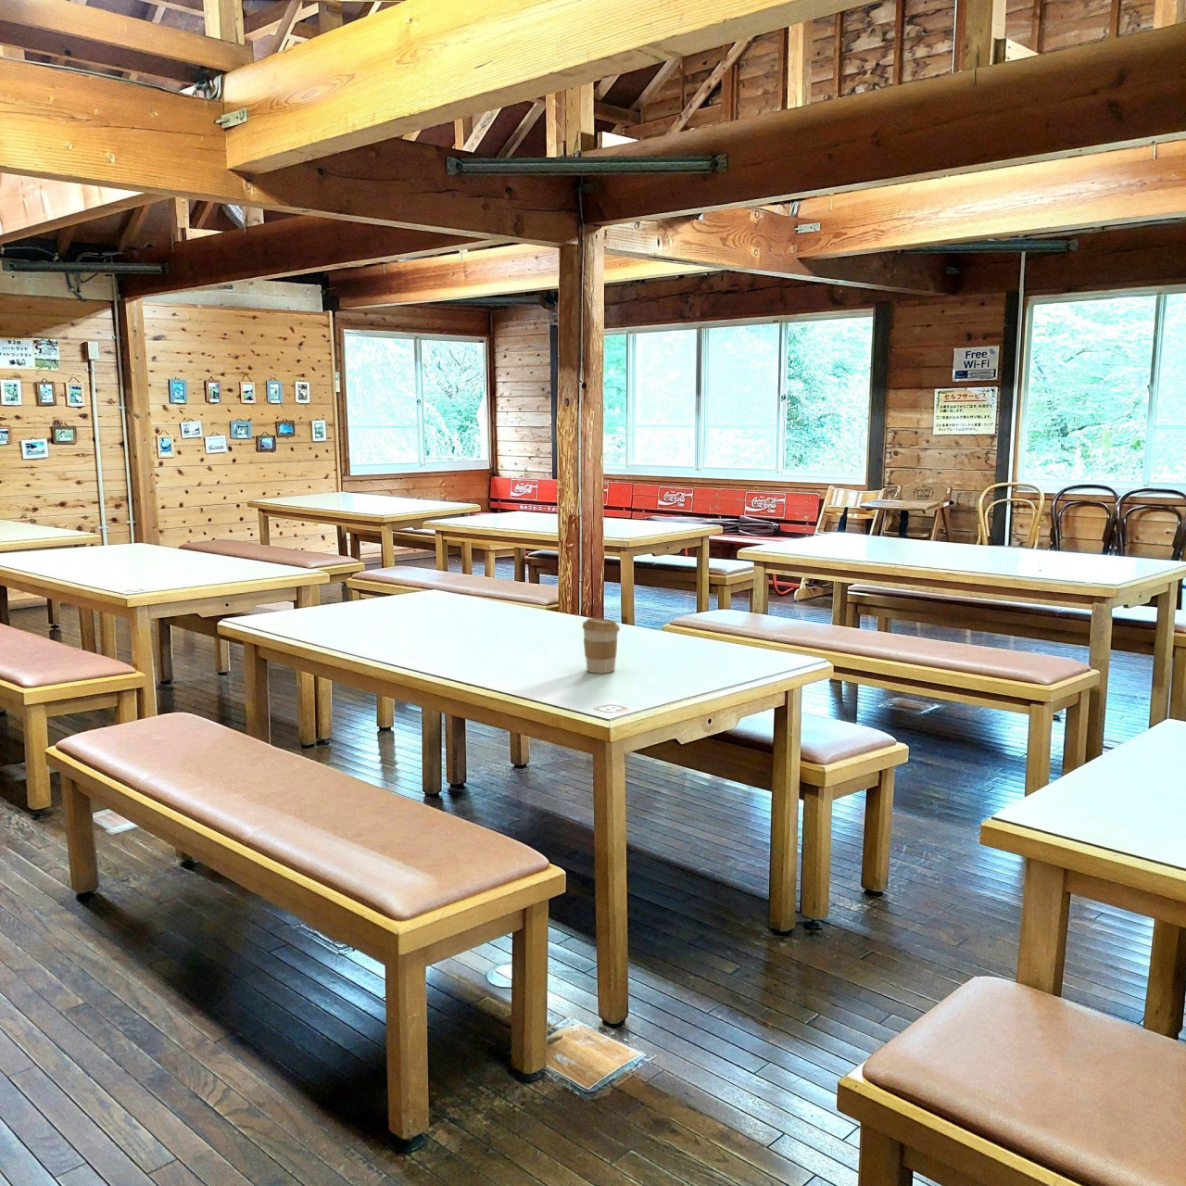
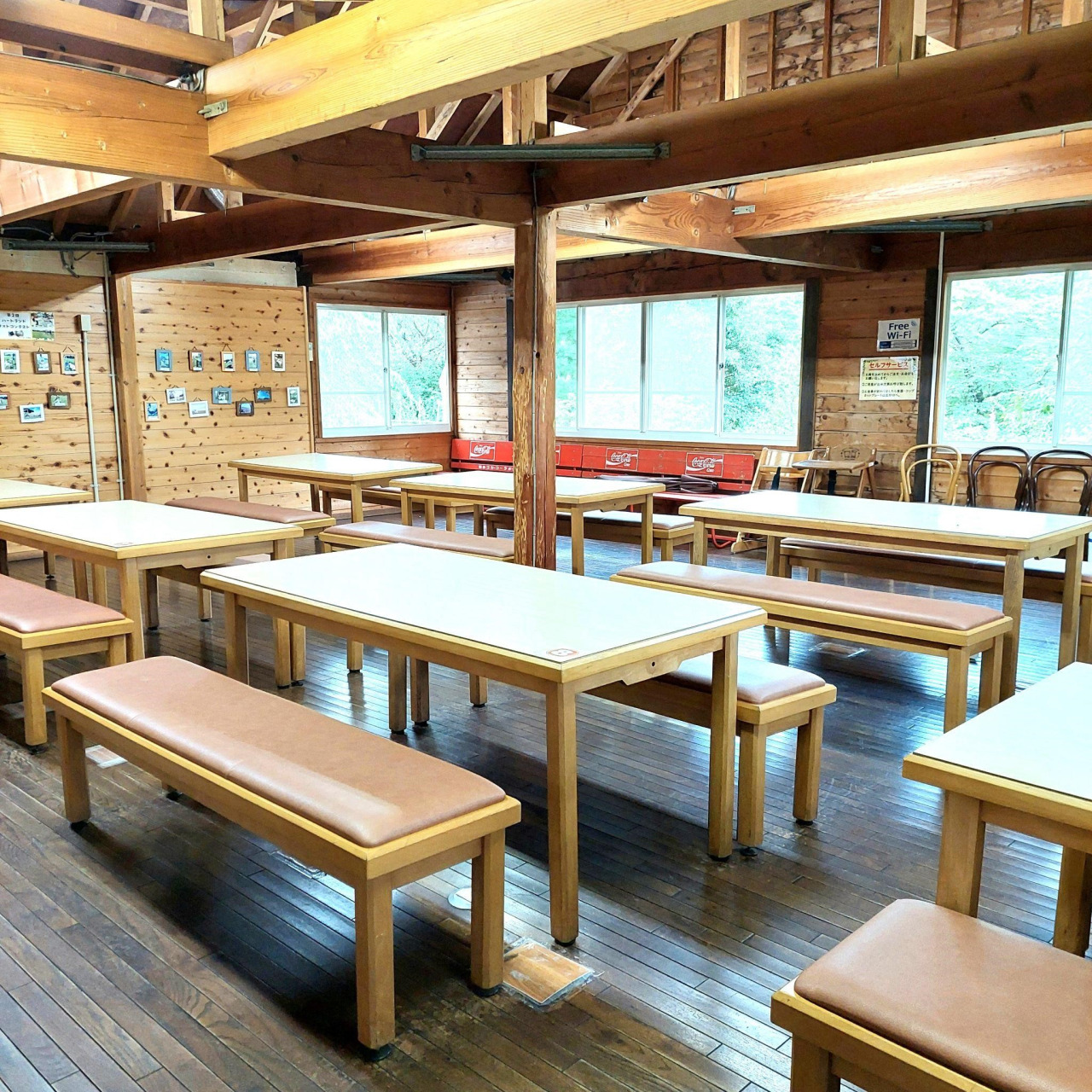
- coffee cup [581,617,621,674]
